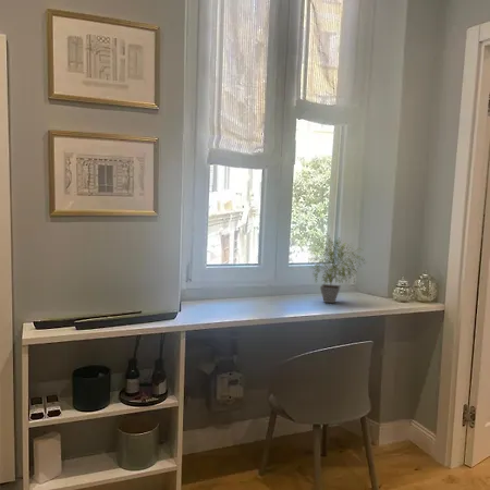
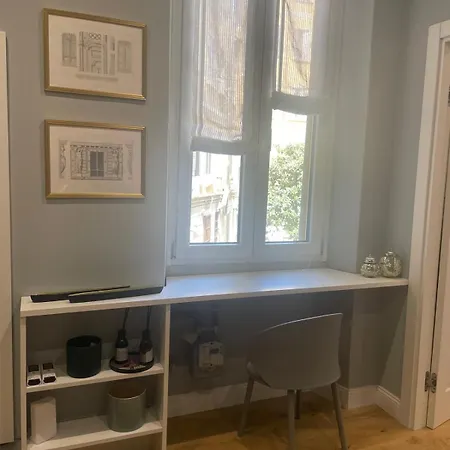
- potted plant [307,231,367,304]
